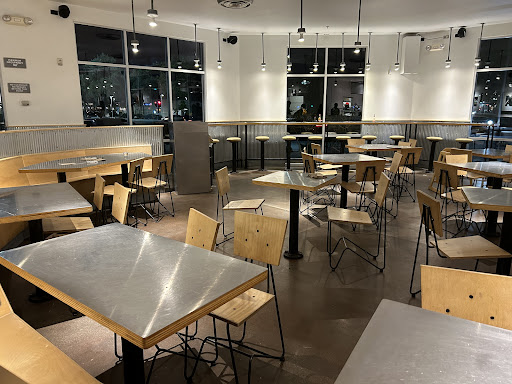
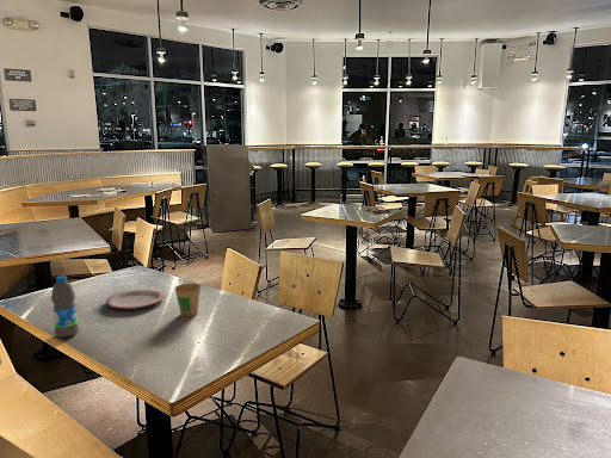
+ water bottle [50,274,80,339]
+ paper cup [174,283,202,318]
+ plate [105,287,167,310]
